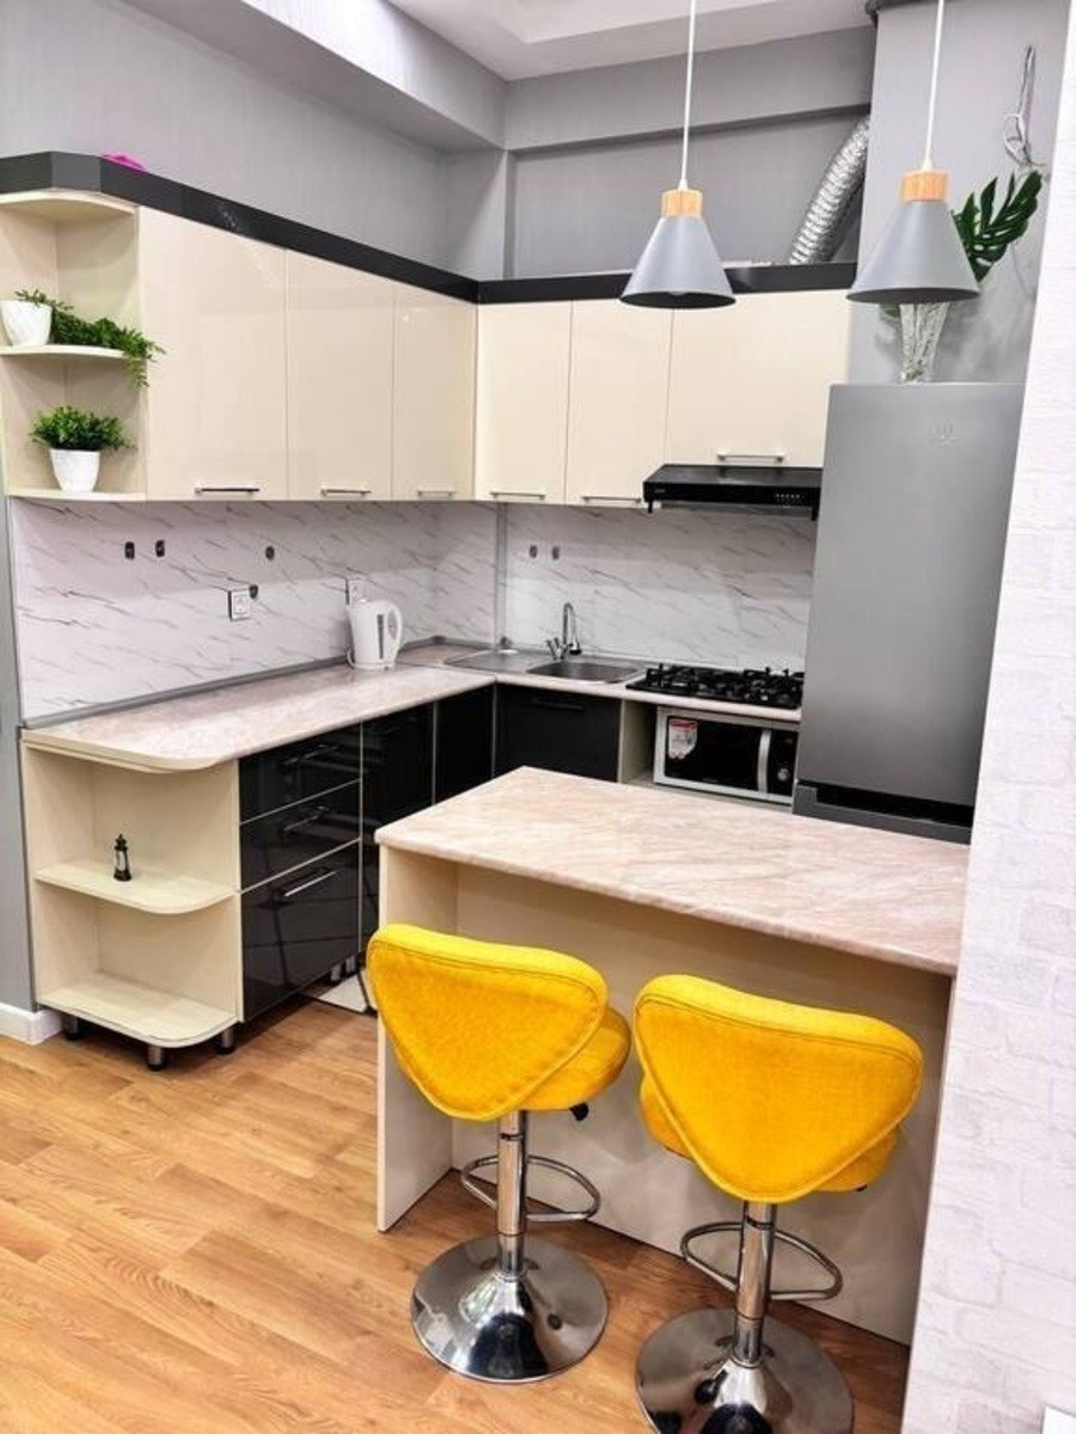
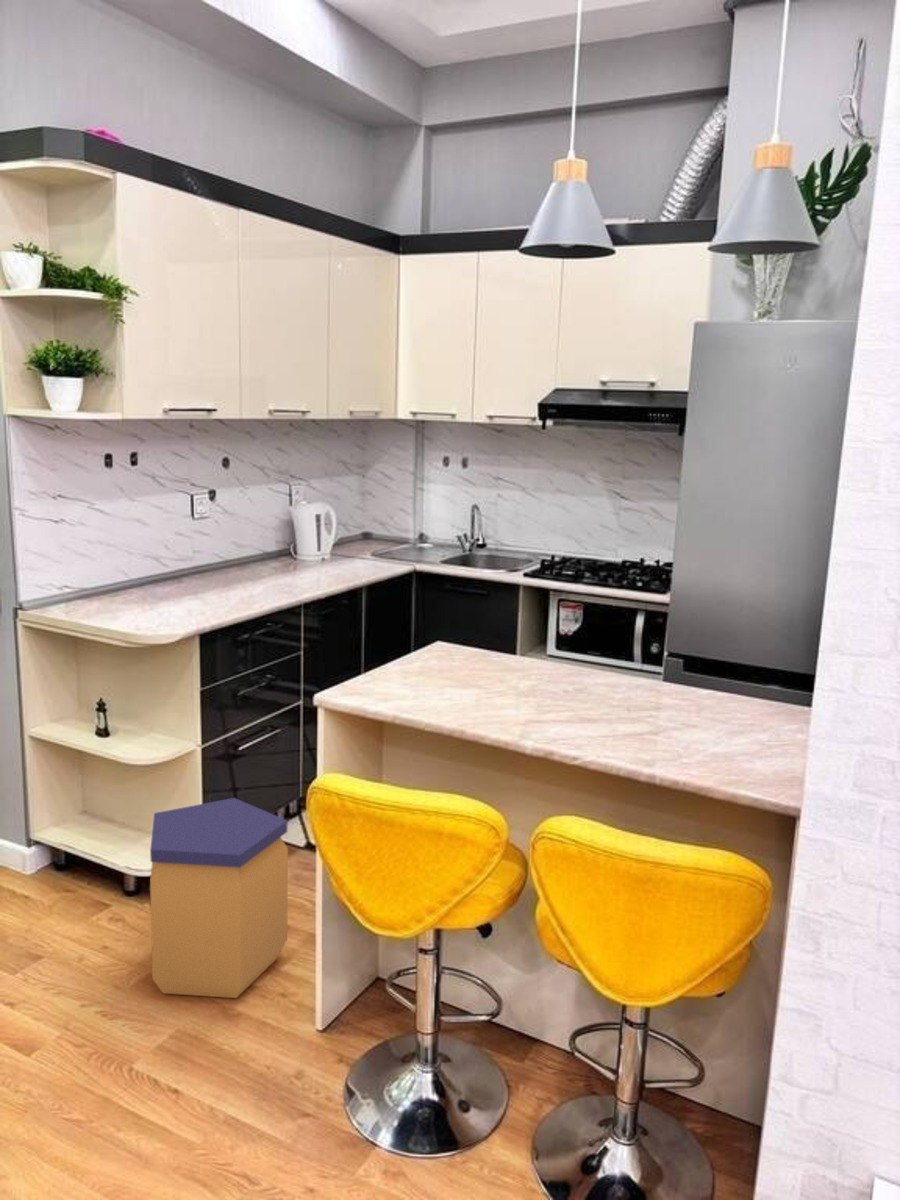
+ trash can [148,797,289,999]
